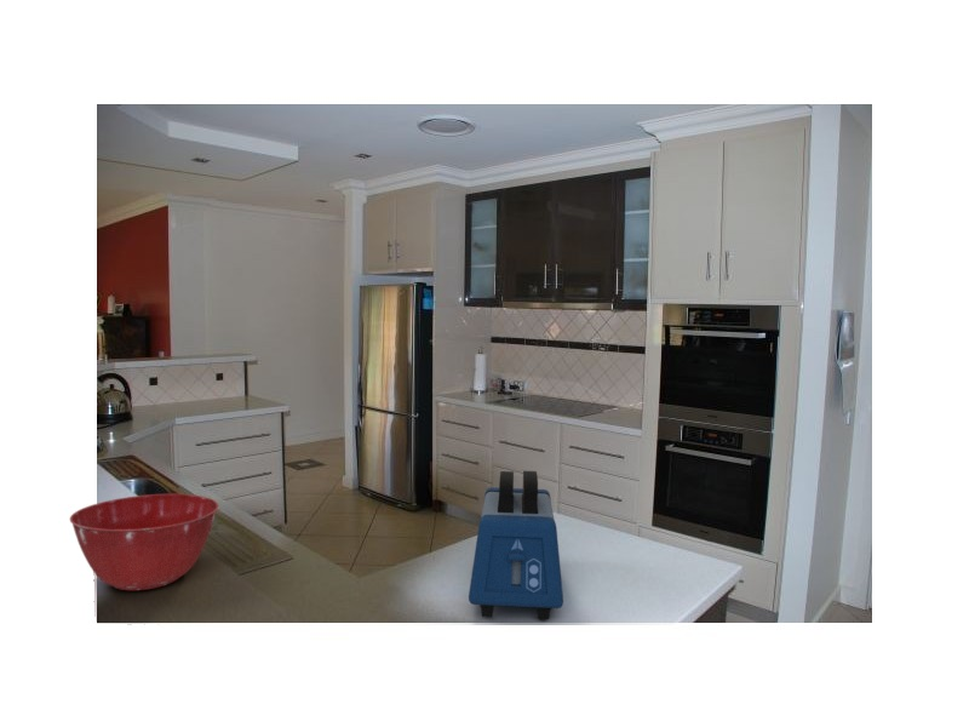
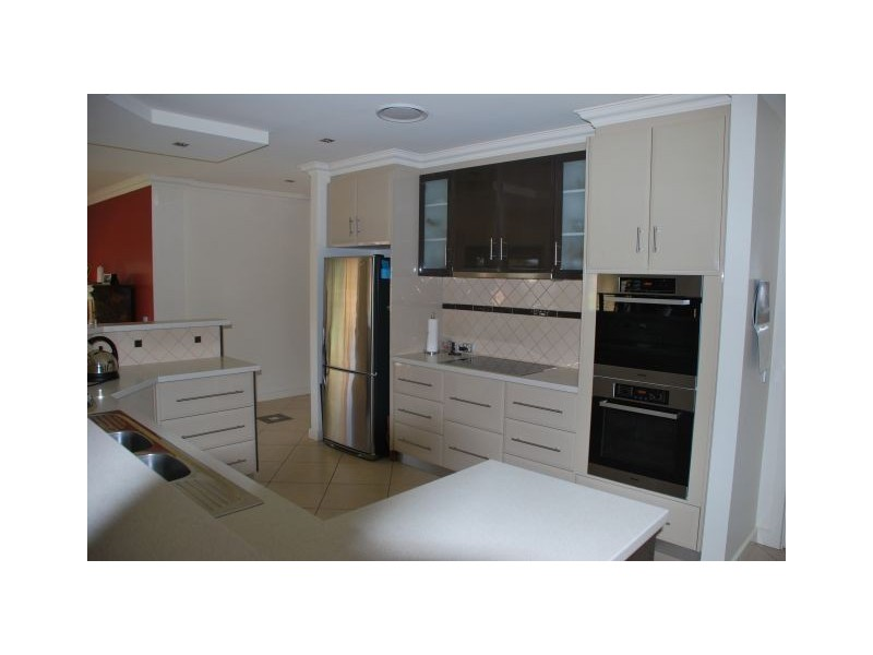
- mixing bowl [69,493,219,591]
- toaster [468,470,564,620]
